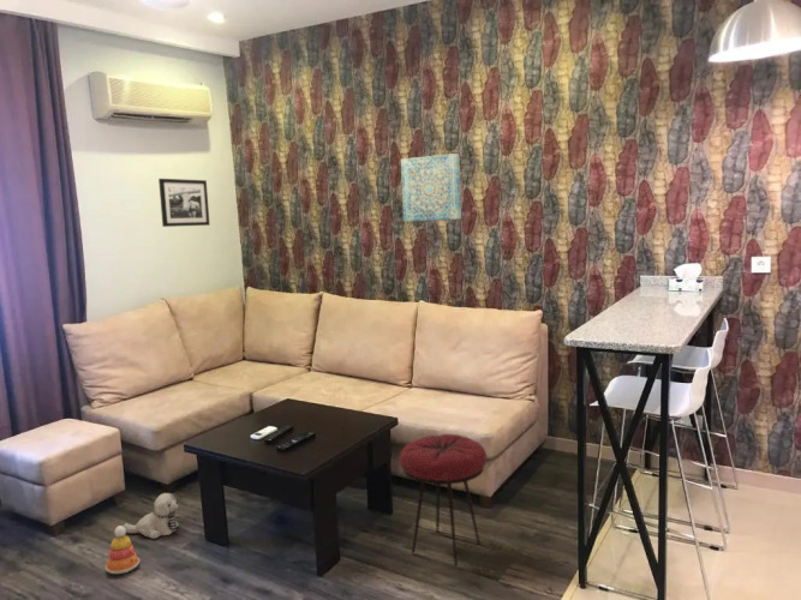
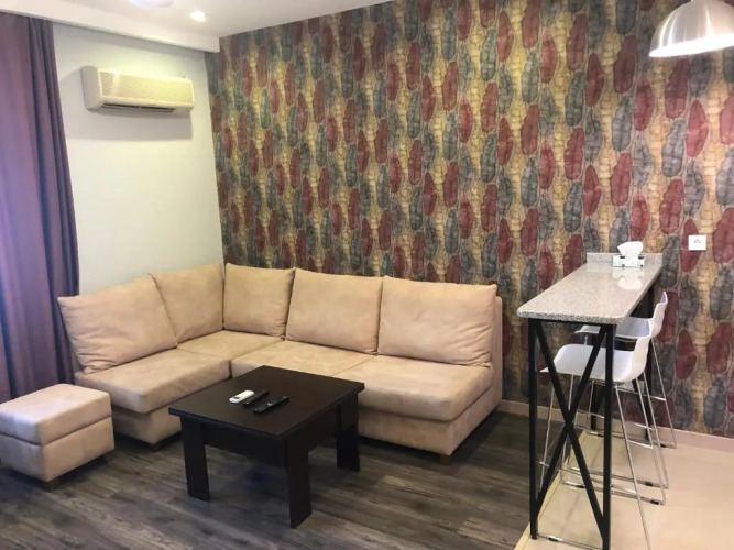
- plush toy [122,492,180,540]
- stool [399,433,488,568]
- wall art [400,152,462,223]
- stacking toy [104,524,141,575]
- picture frame [157,178,211,228]
